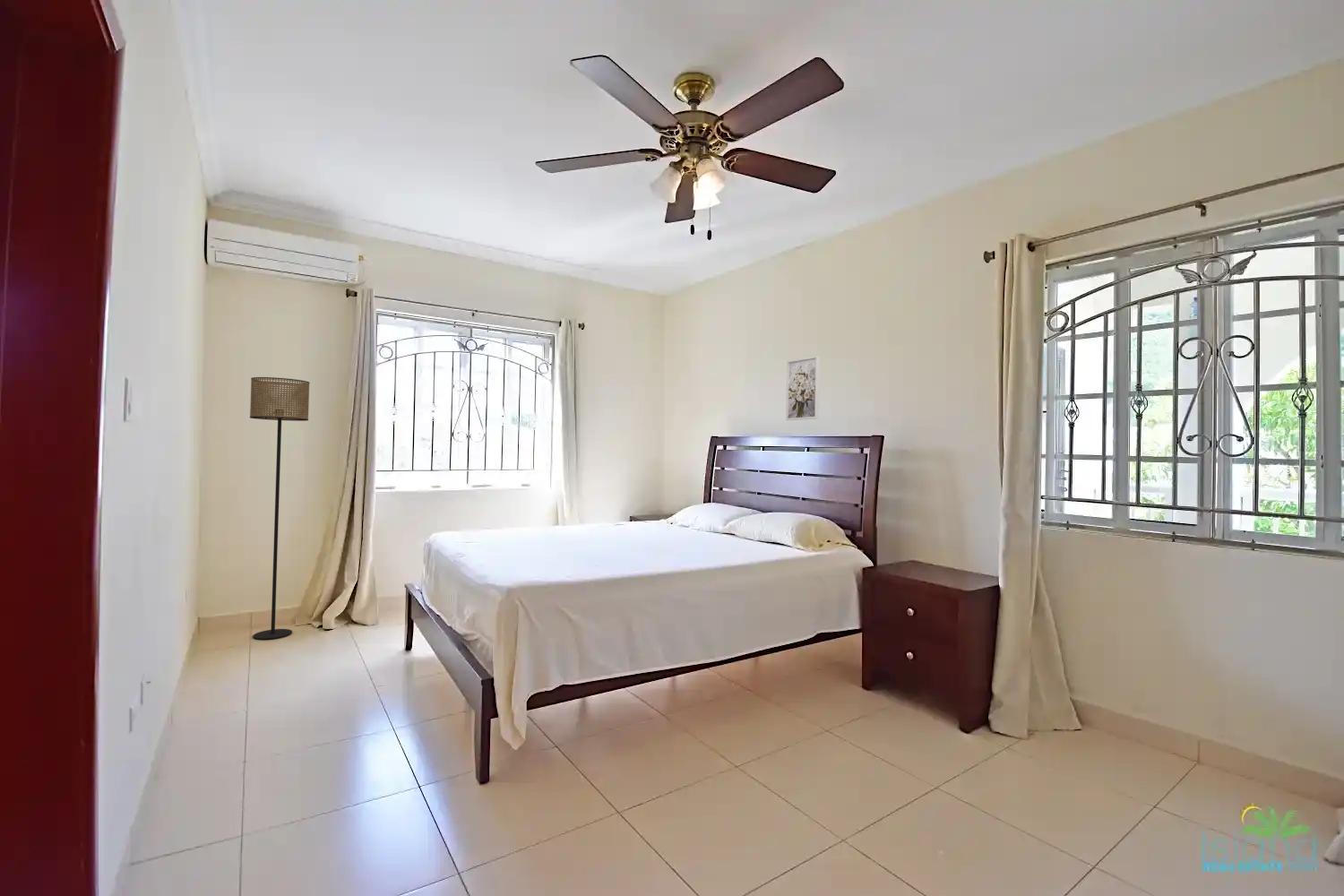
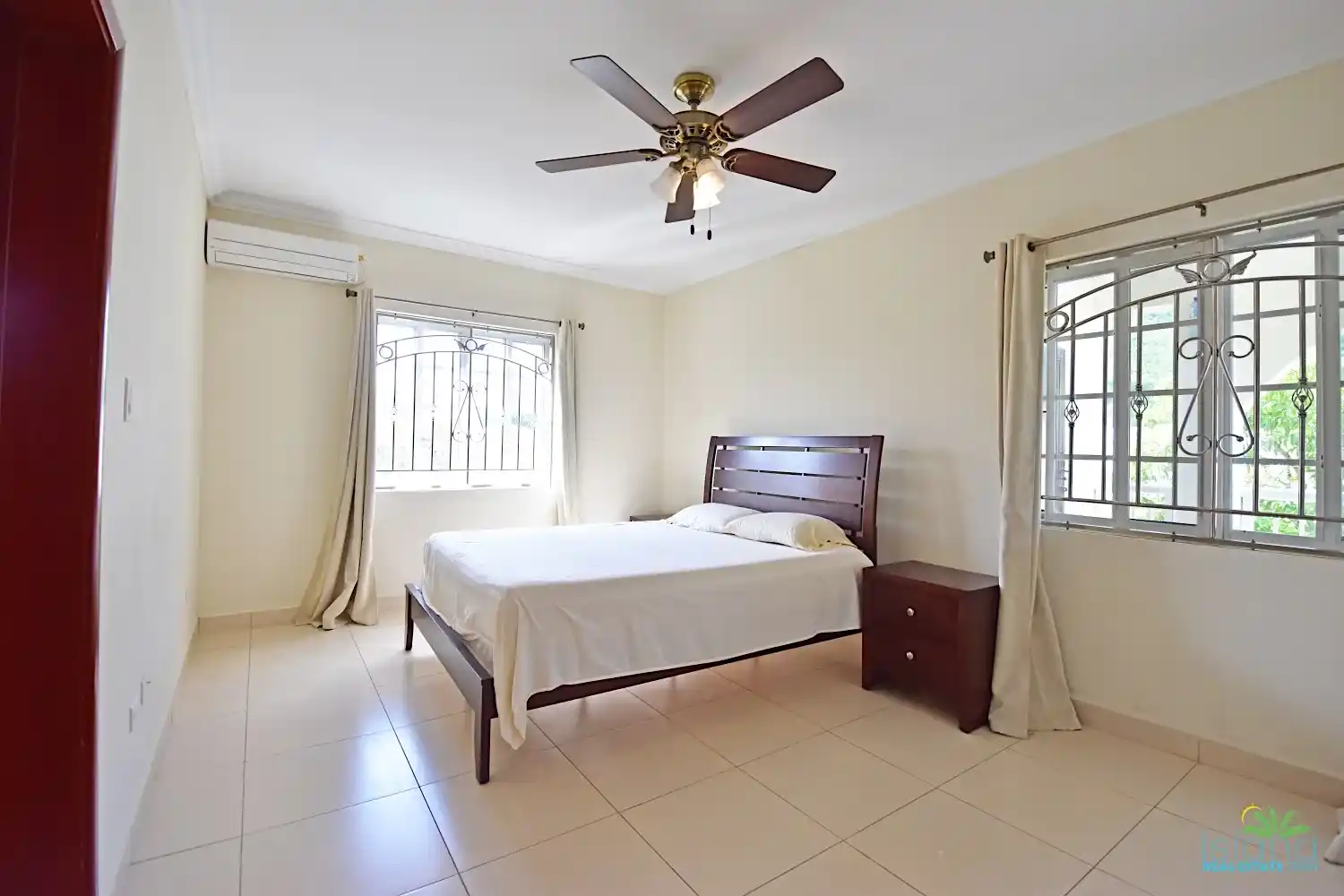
- wall art [785,355,821,421]
- floor lamp [249,376,310,641]
